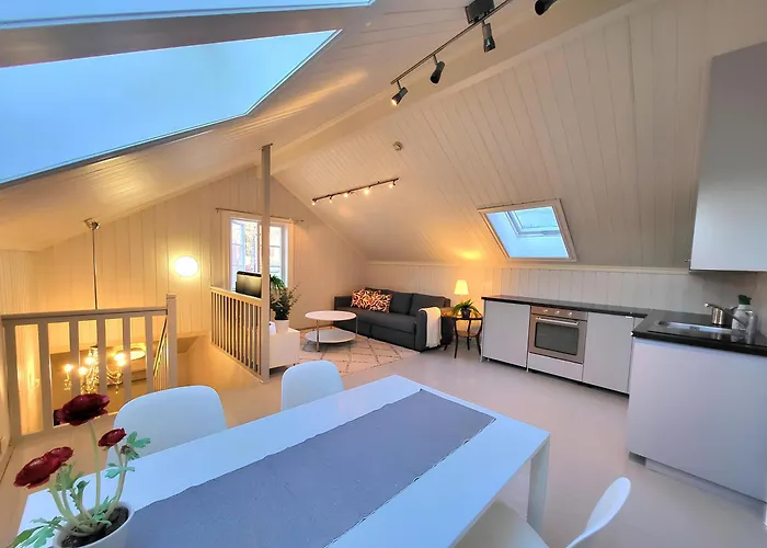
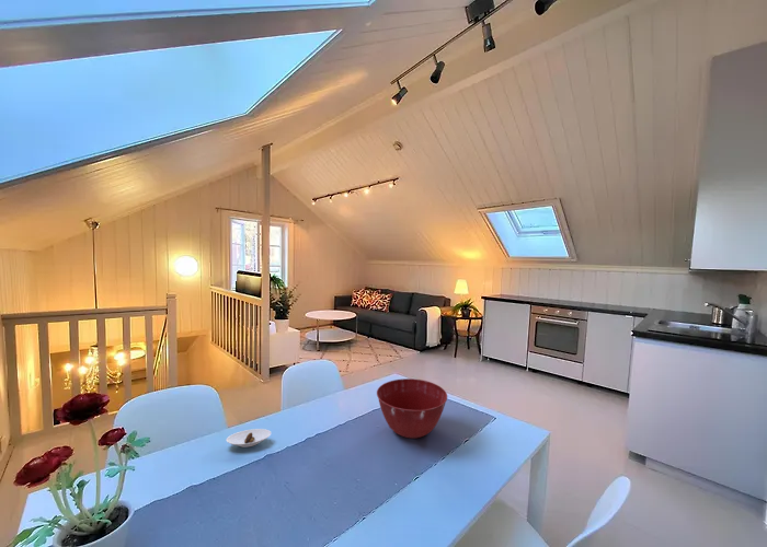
+ mixing bowl [376,377,448,440]
+ saucer [226,428,272,449]
